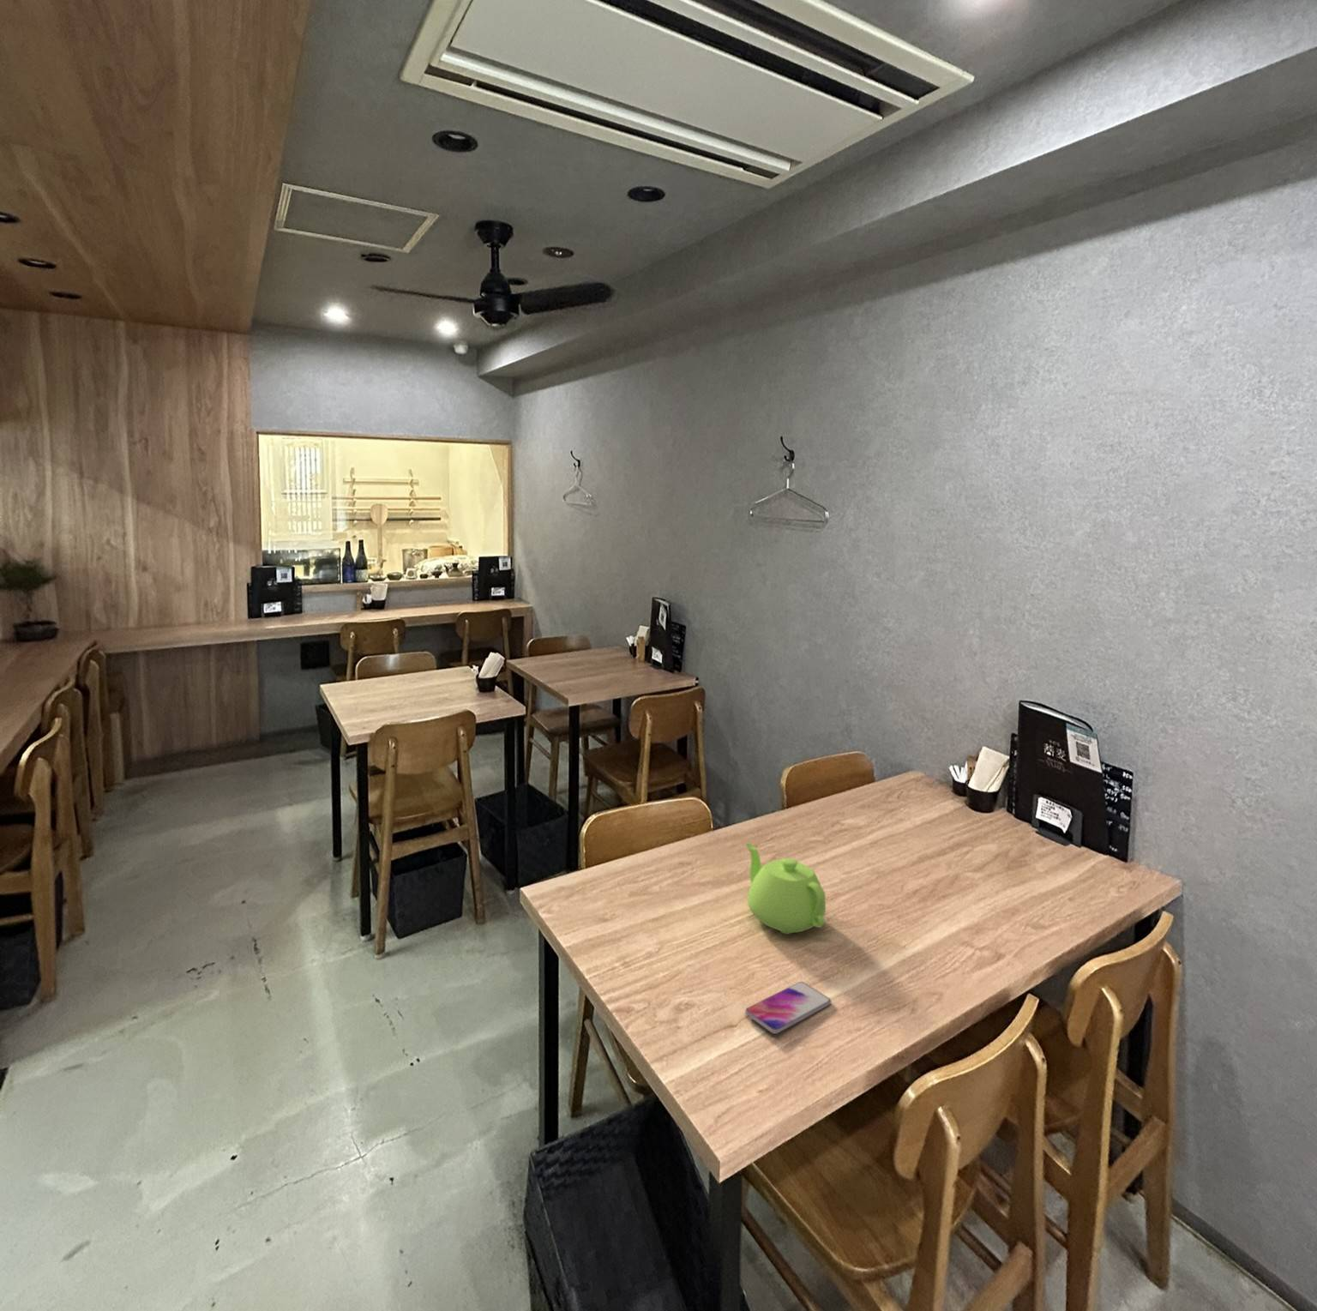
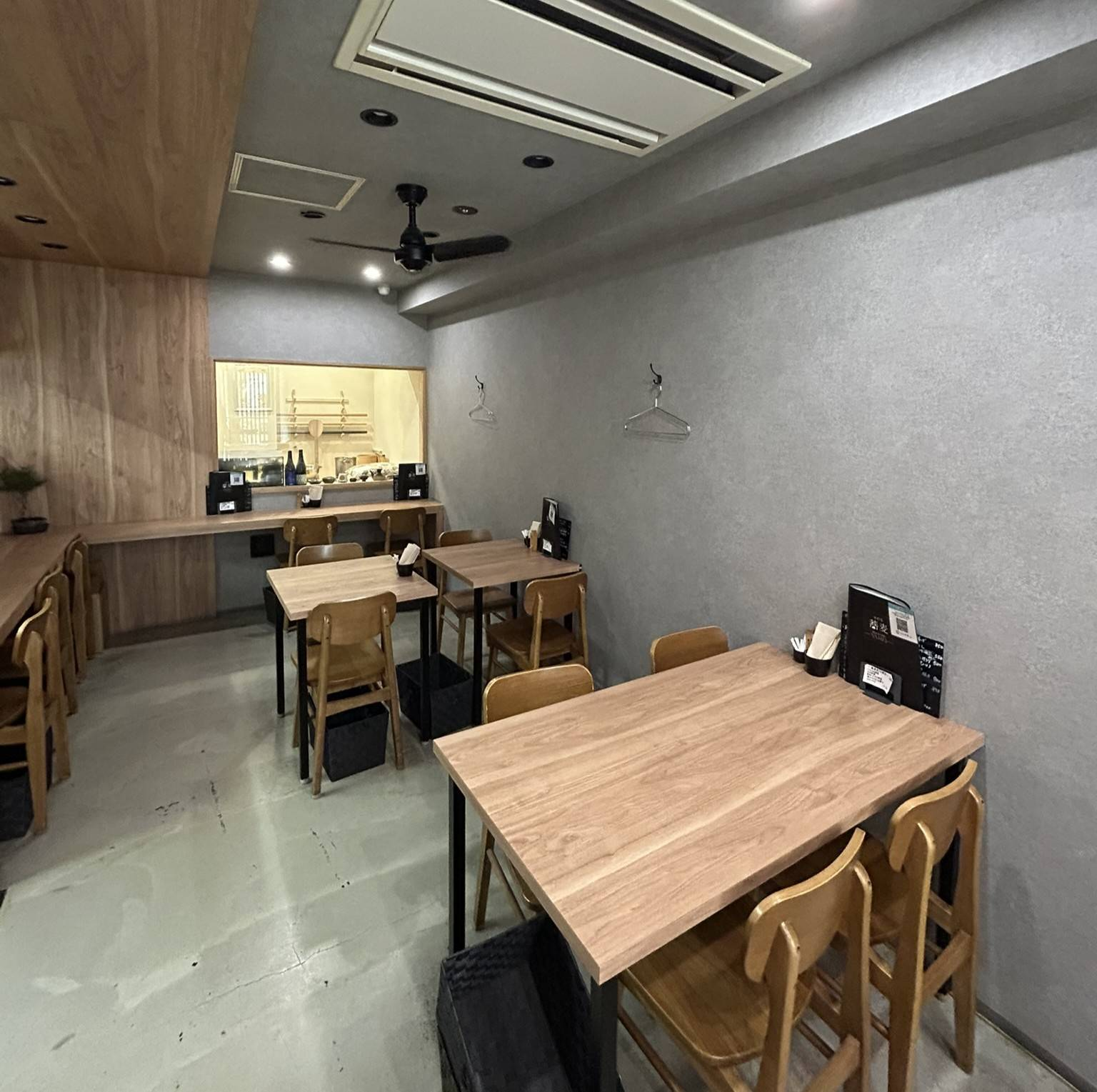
- smartphone [744,981,832,1035]
- teapot [746,842,826,934]
